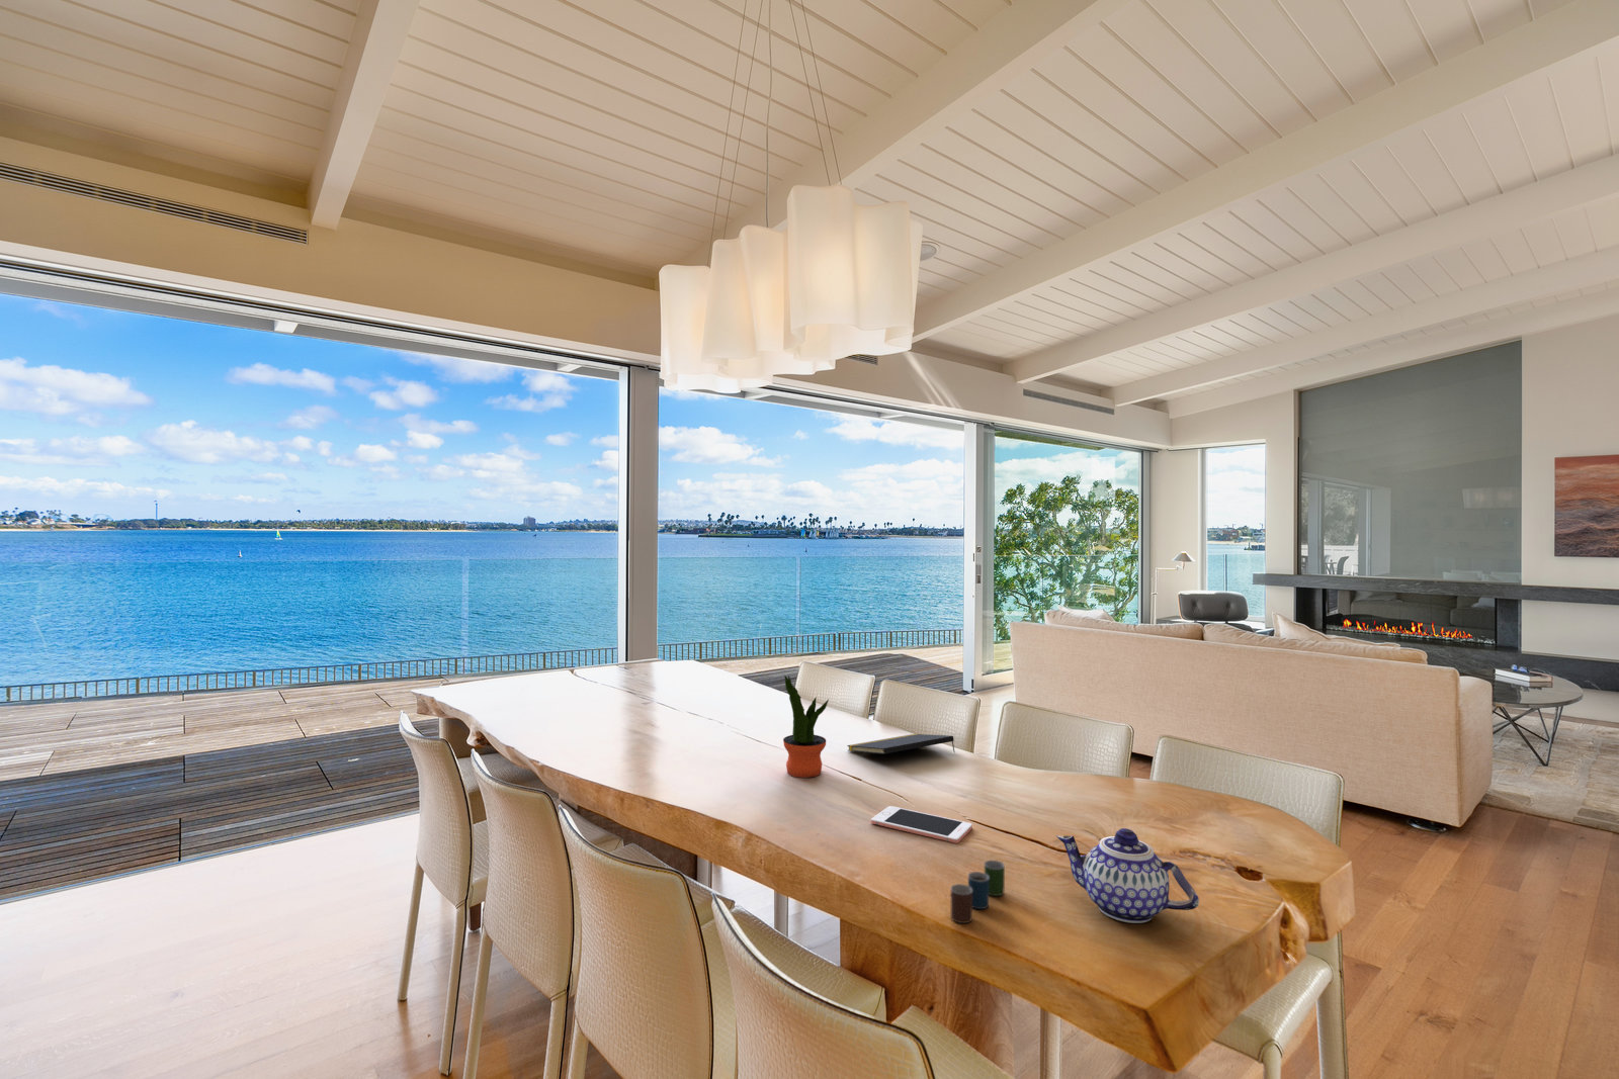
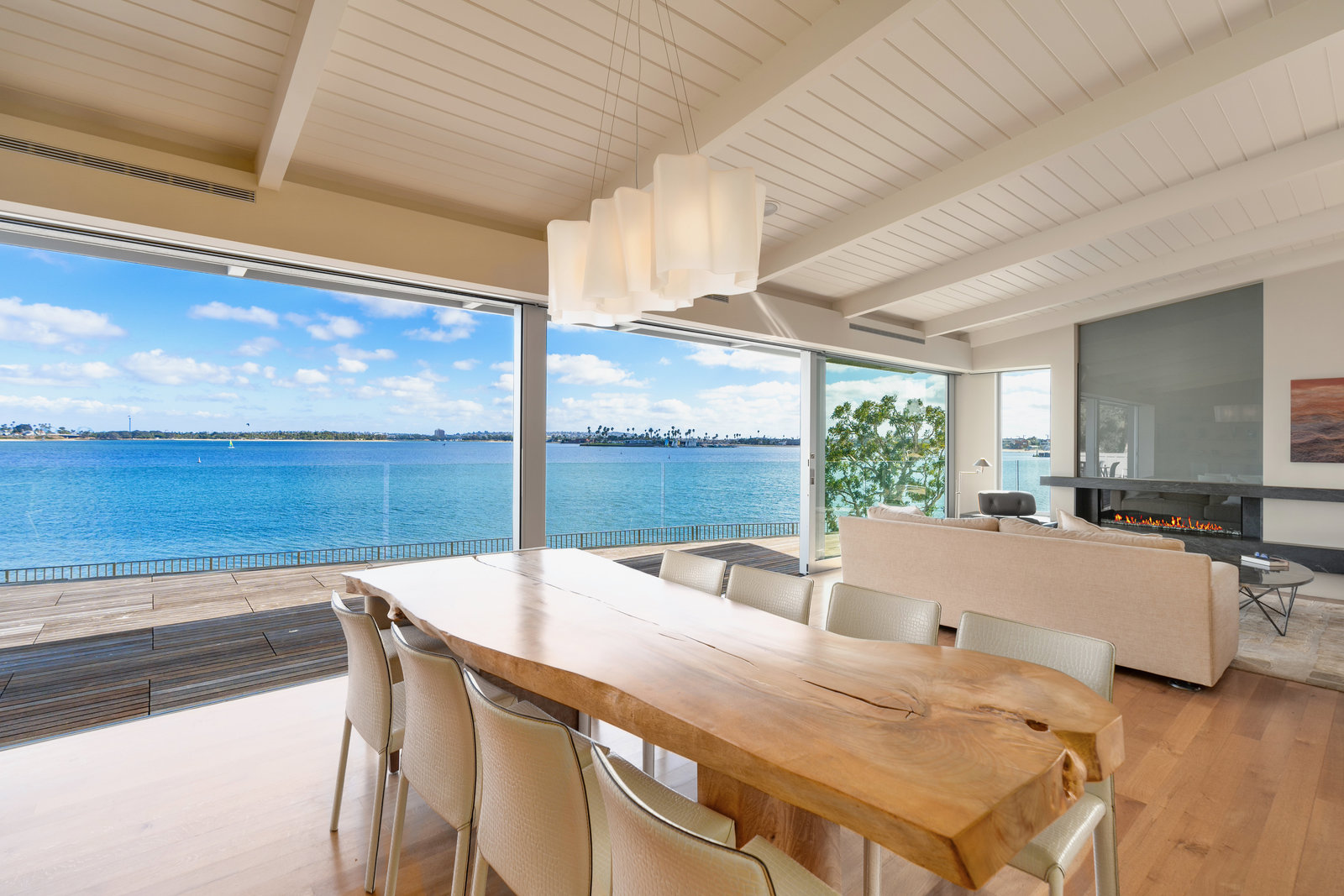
- teapot [1055,827,1200,925]
- potted plant [782,674,830,779]
- cup [950,860,1006,925]
- cell phone [870,804,973,844]
- notepad [846,733,956,755]
